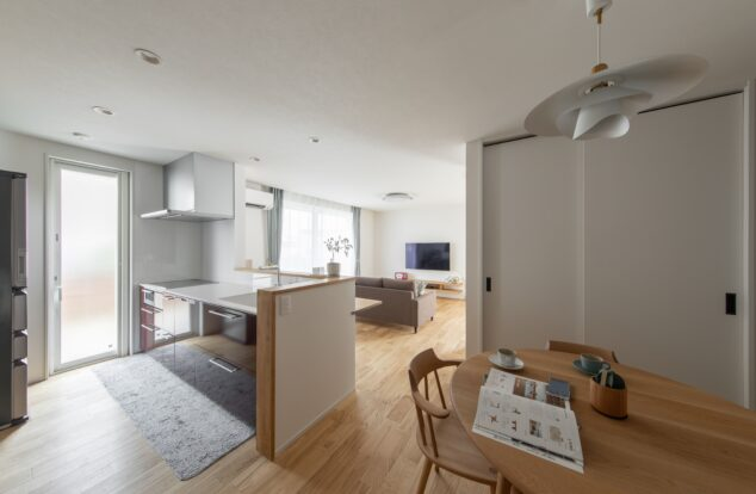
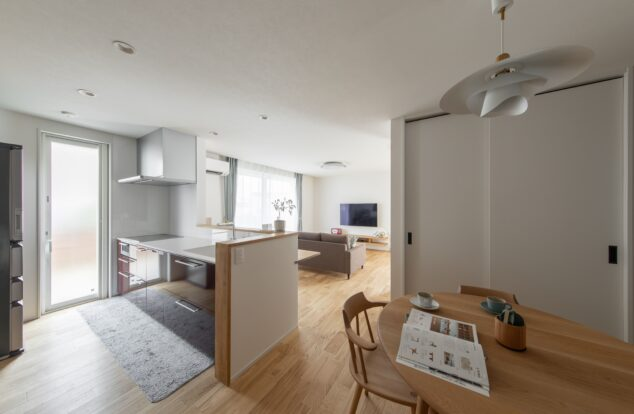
- smartphone [546,376,571,401]
